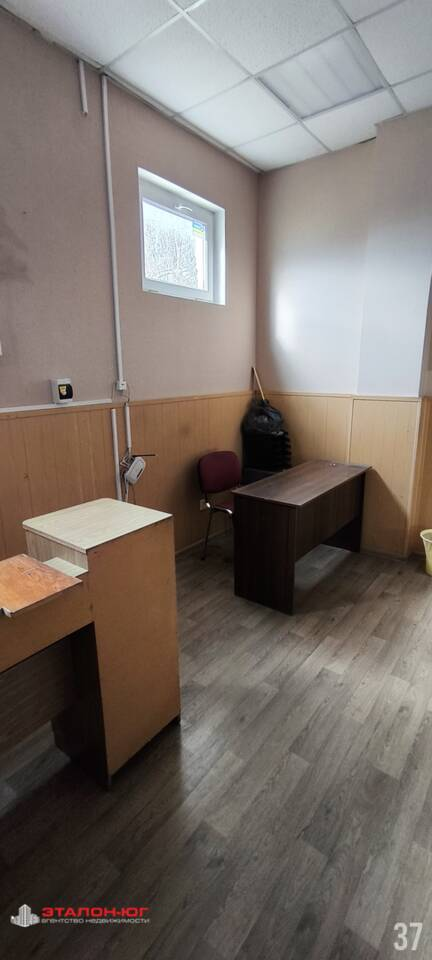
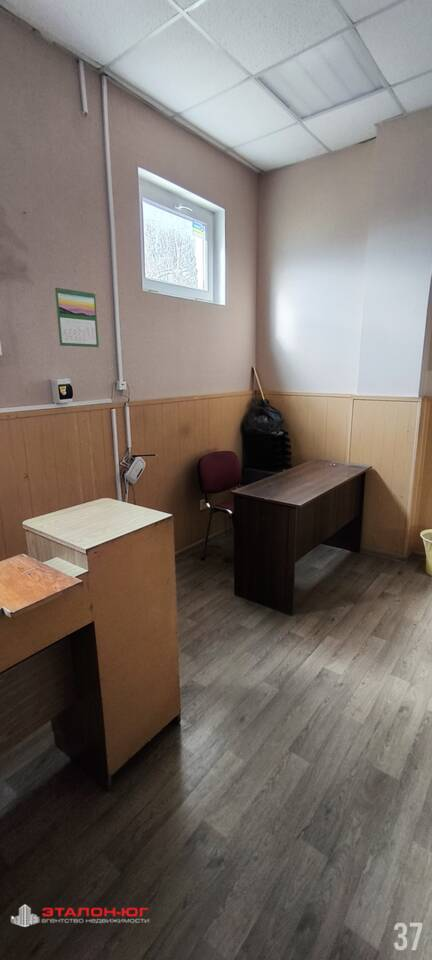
+ calendar [54,285,100,348]
